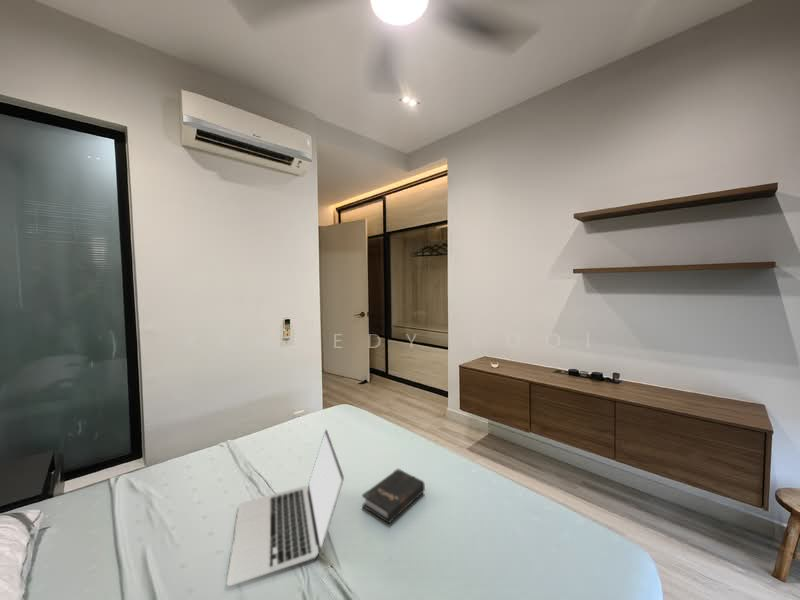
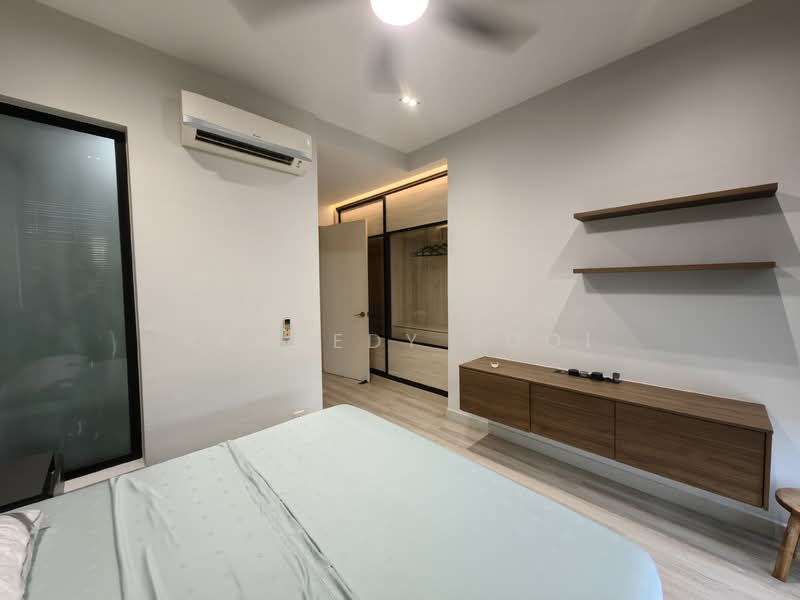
- laptop [226,428,345,587]
- hardback book [361,468,426,524]
